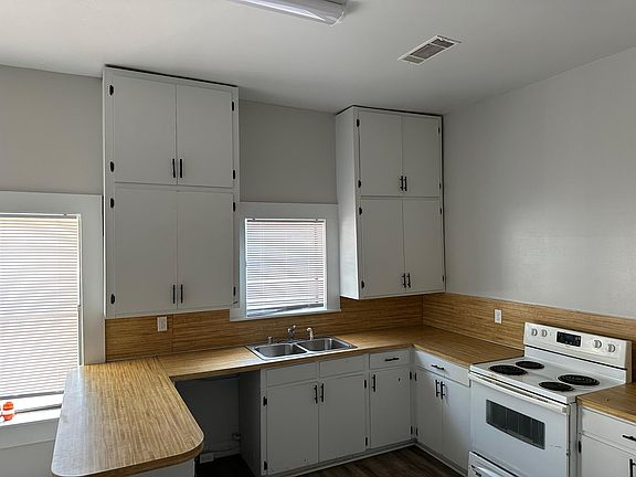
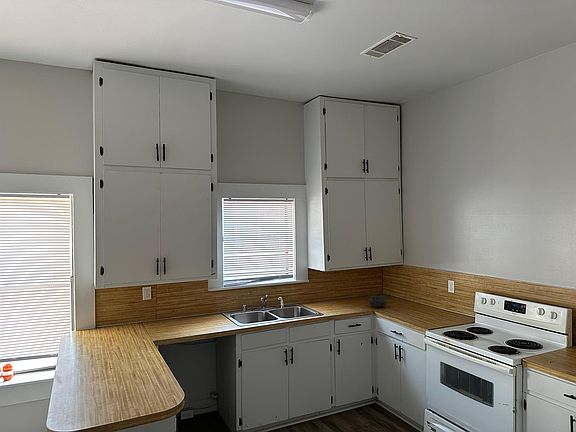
+ kettle [368,286,388,309]
